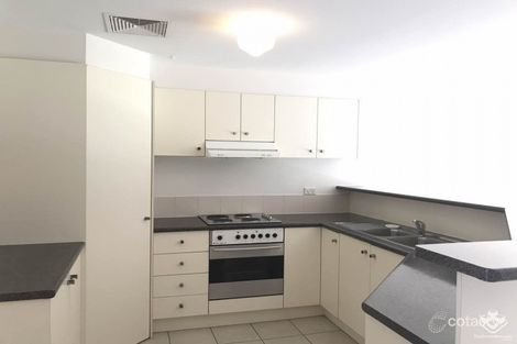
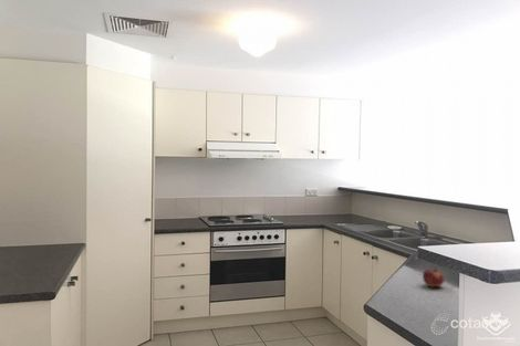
+ fruit [422,268,446,287]
